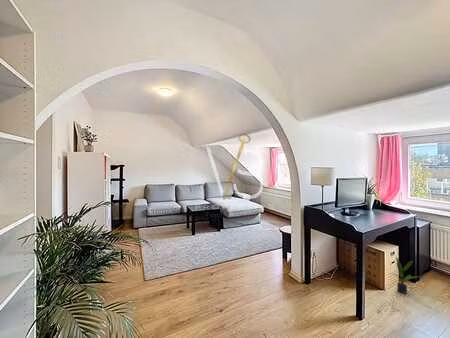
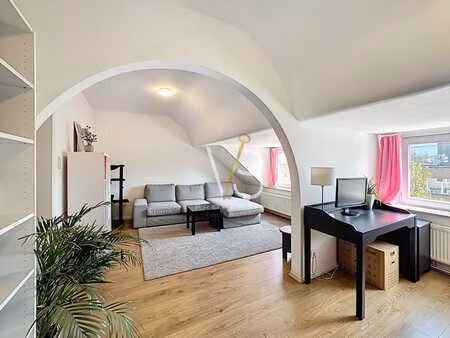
- potted plant [391,257,421,294]
